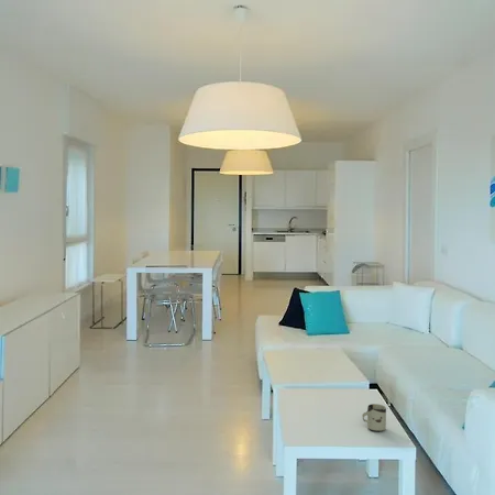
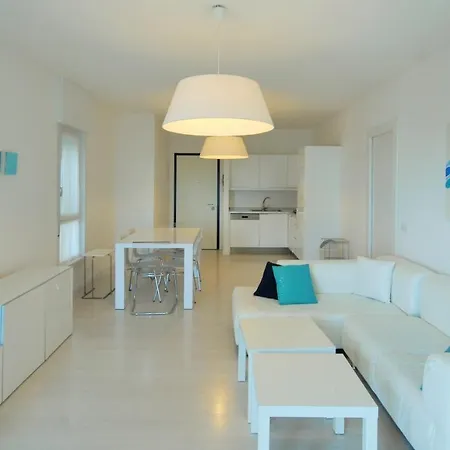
- cup [361,403,387,432]
